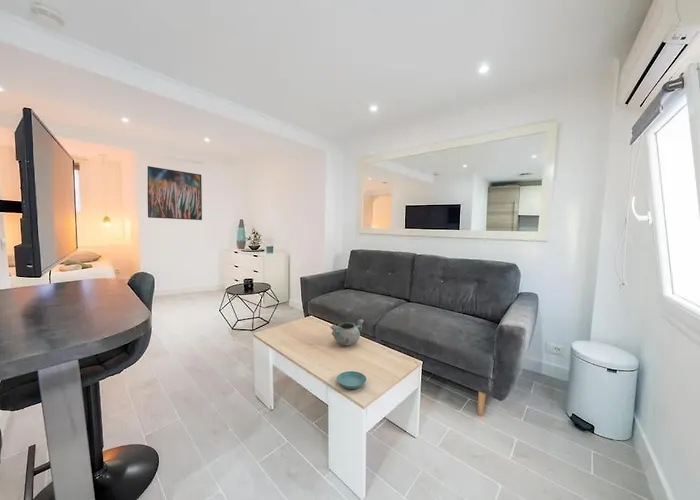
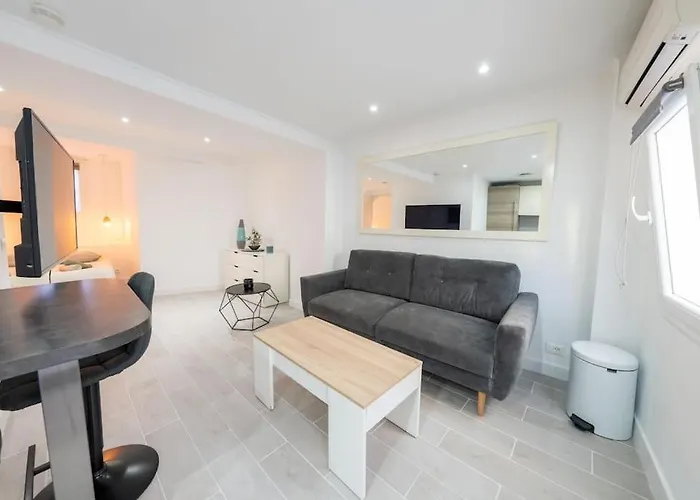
- saucer [336,370,367,390]
- decorative bowl [329,318,365,346]
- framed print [146,165,203,221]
